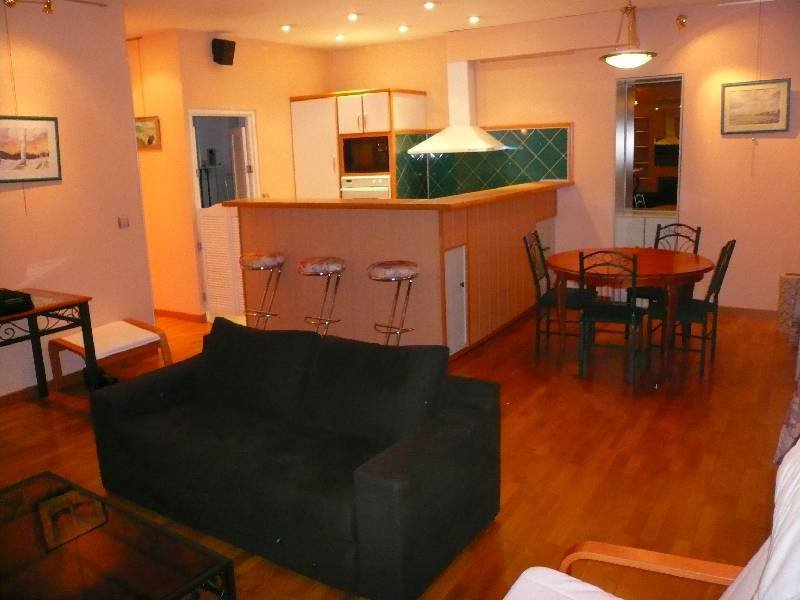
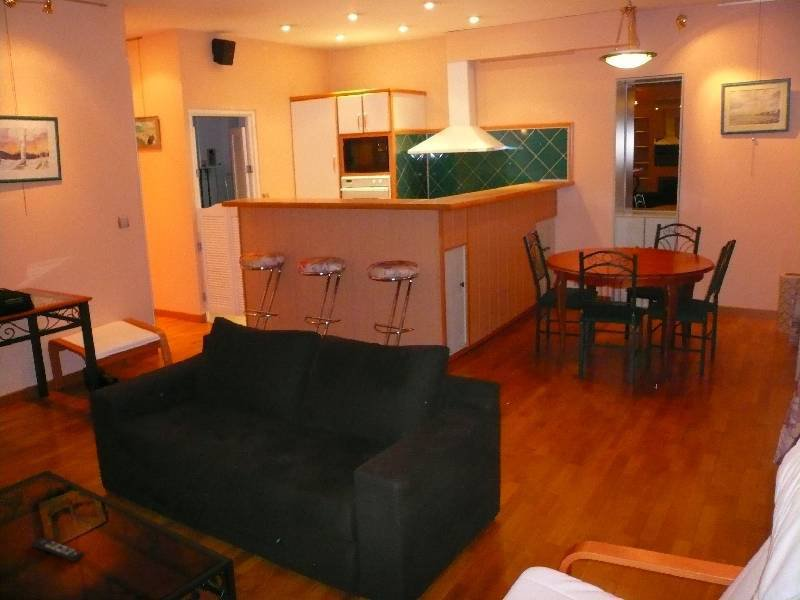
+ remote control [30,536,85,562]
